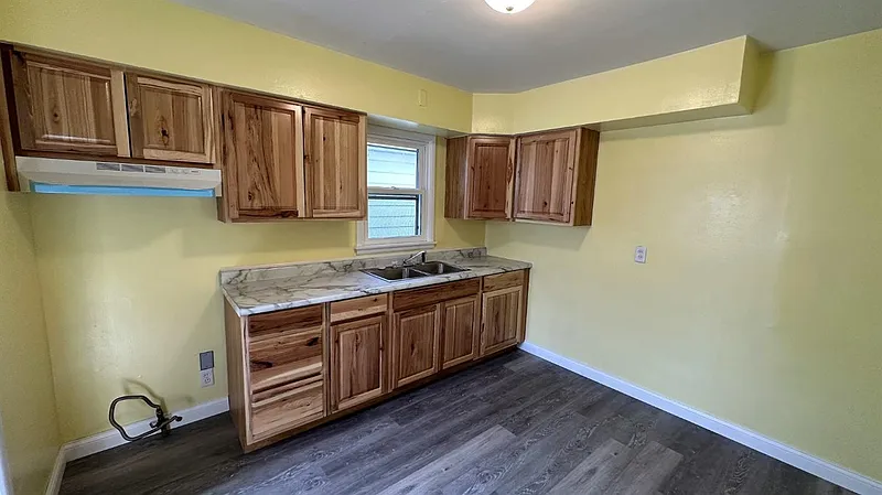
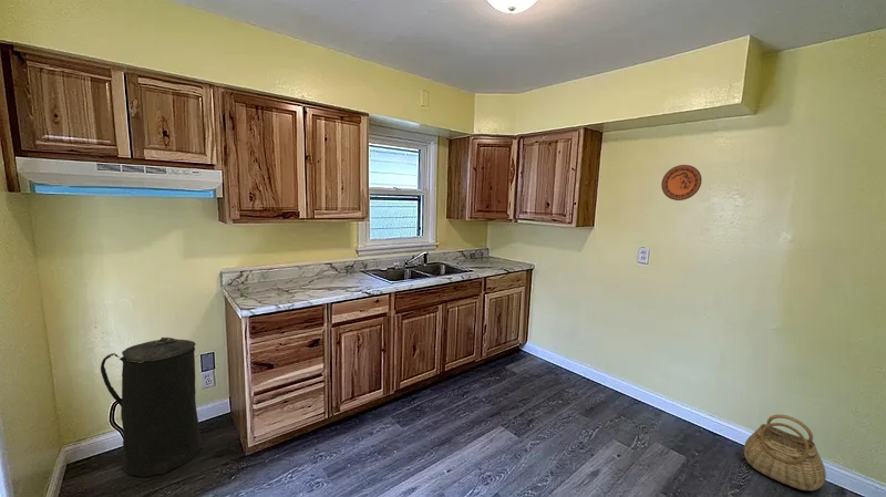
+ basket [743,414,827,491]
+ decorative plate [660,164,703,201]
+ trash can [100,336,203,478]
